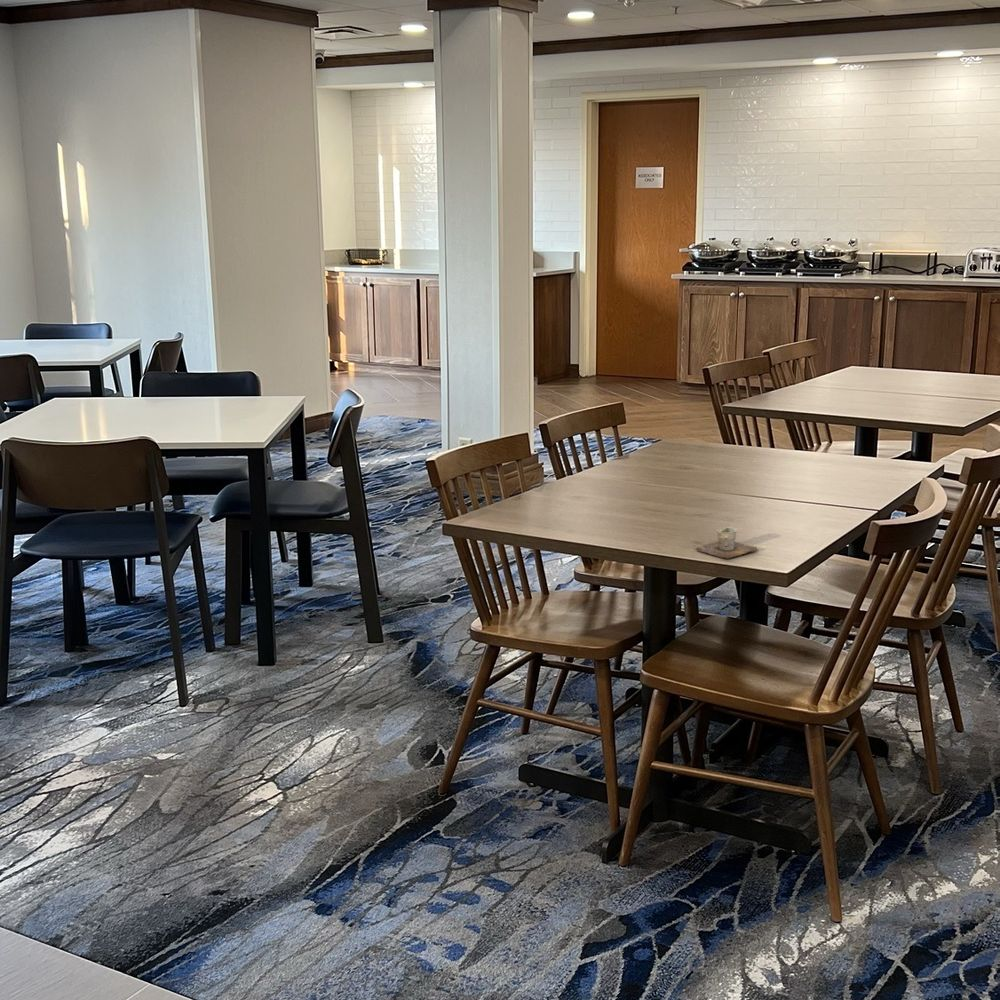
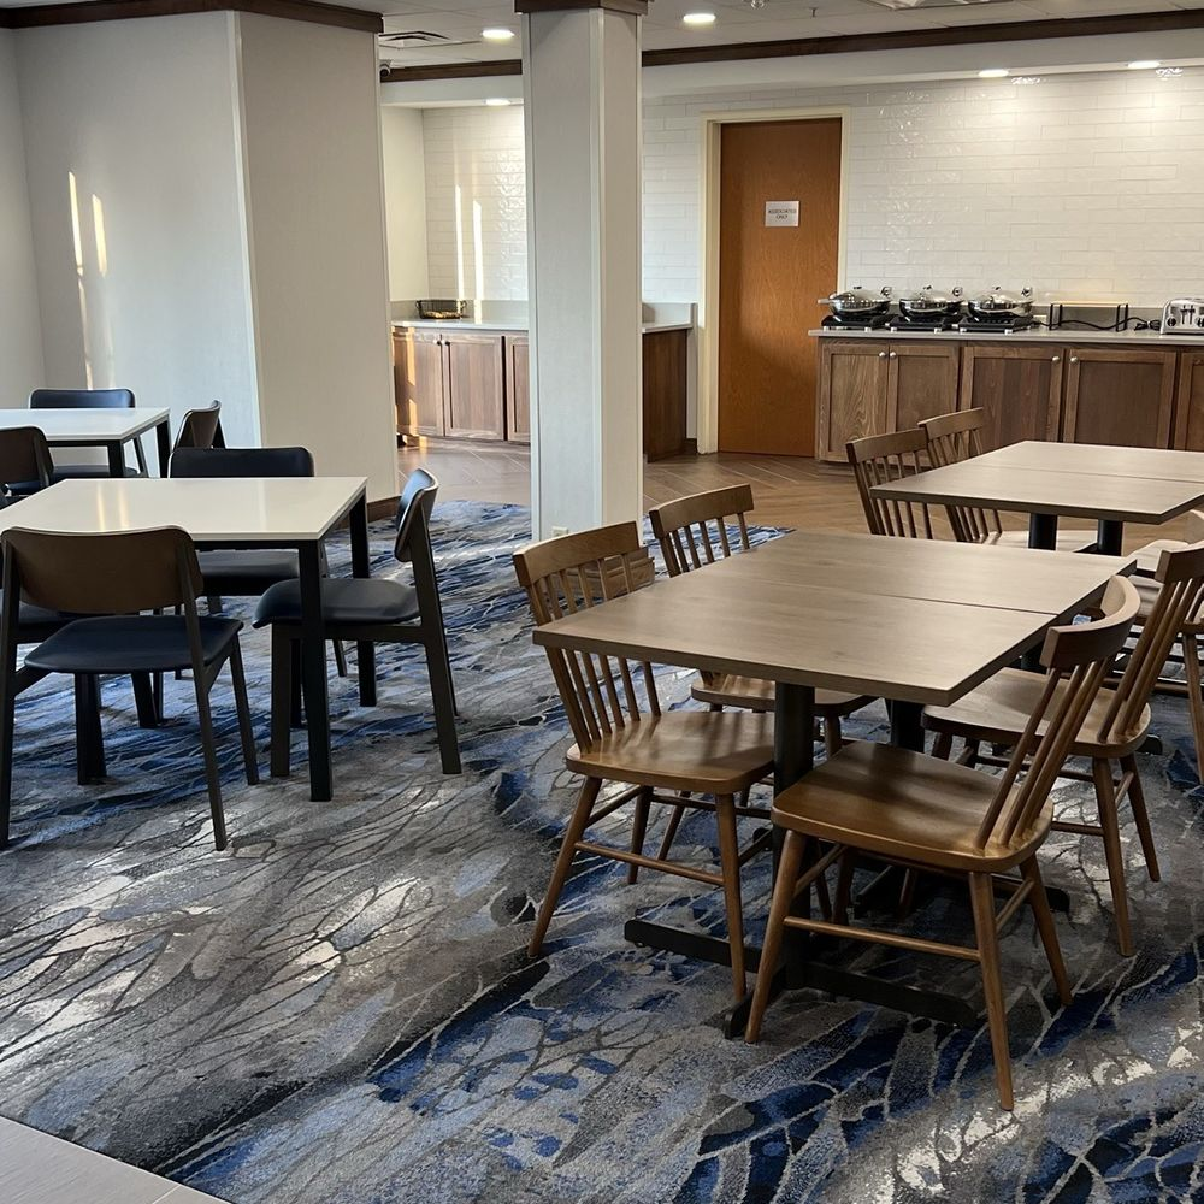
- cup [694,526,760,560]
